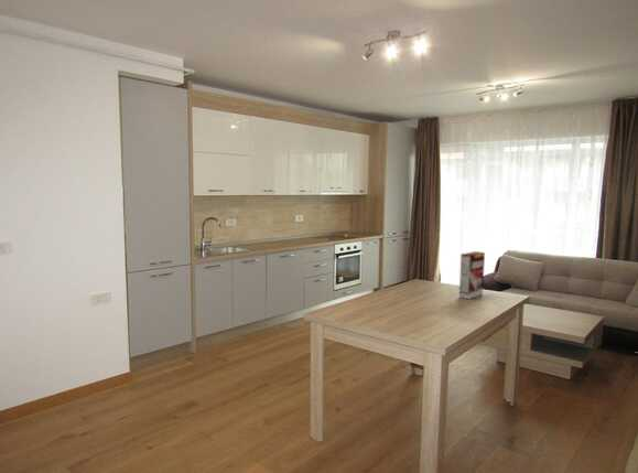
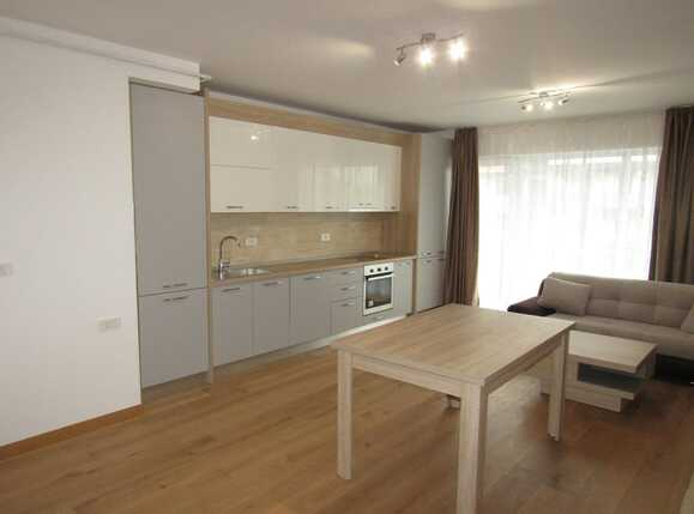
- cereal box [458,250,486,300]
